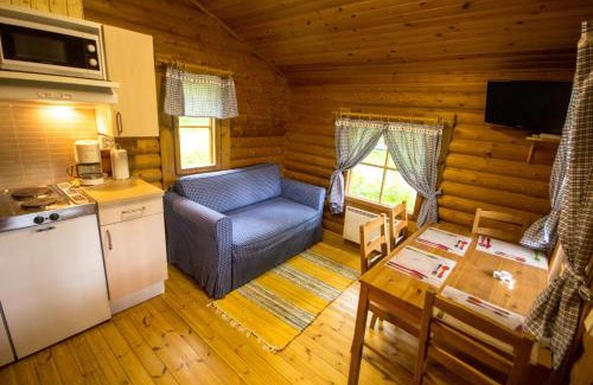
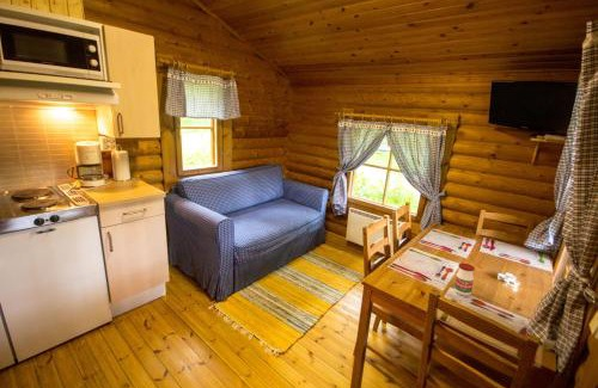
+ jar [453,263,476,297]
